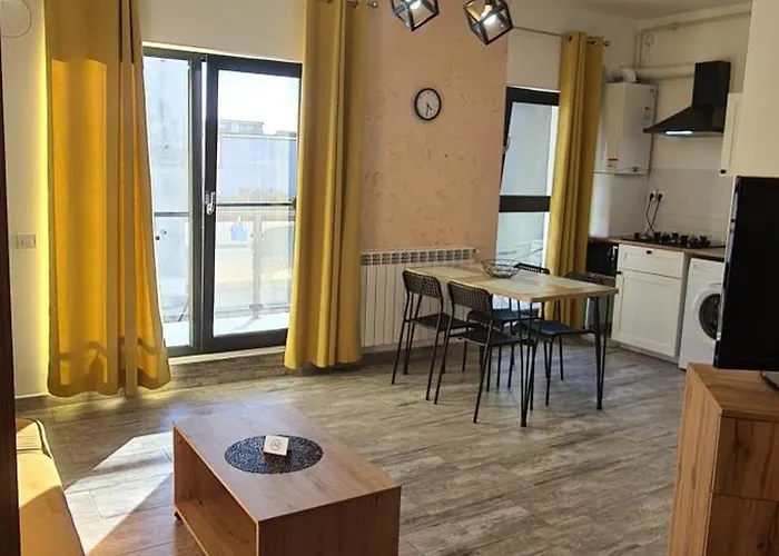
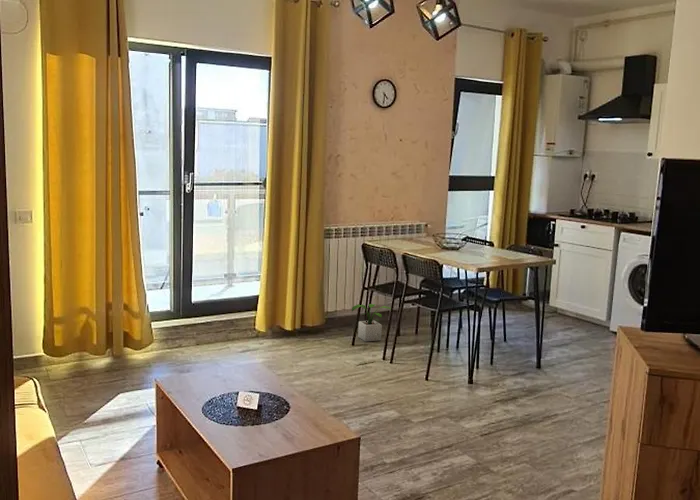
+ potted plant [351,303,392,343]
